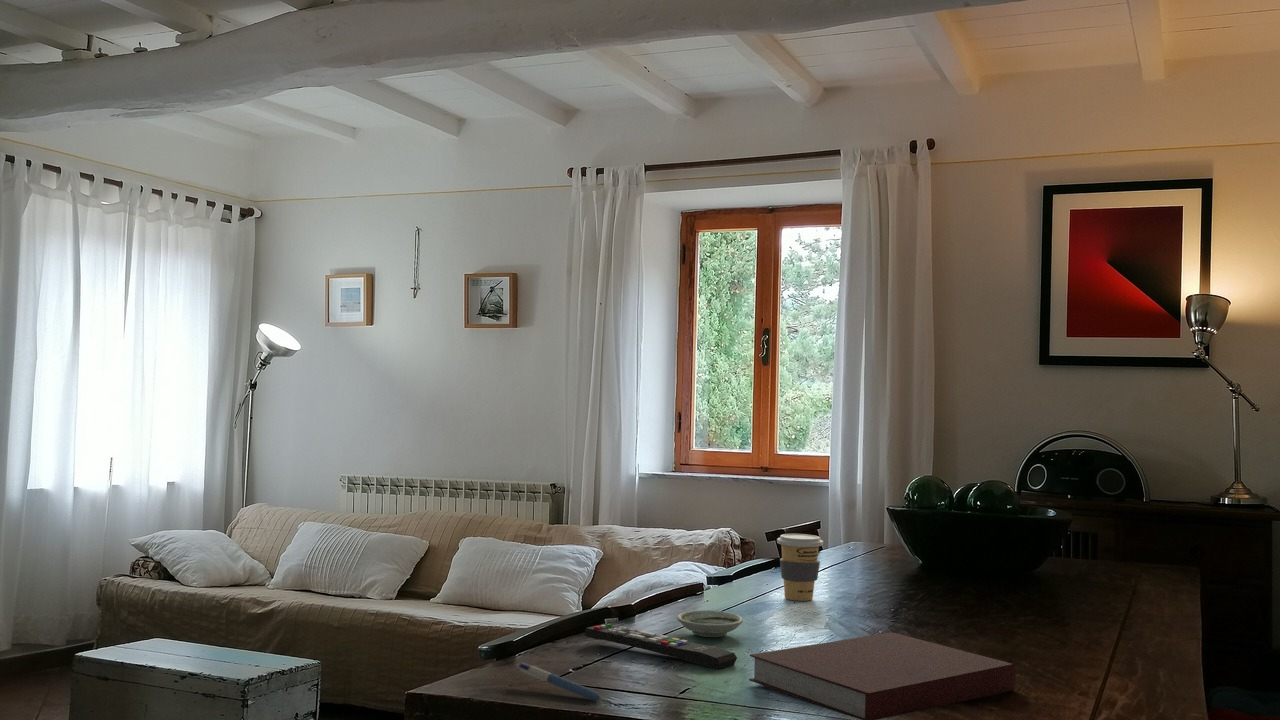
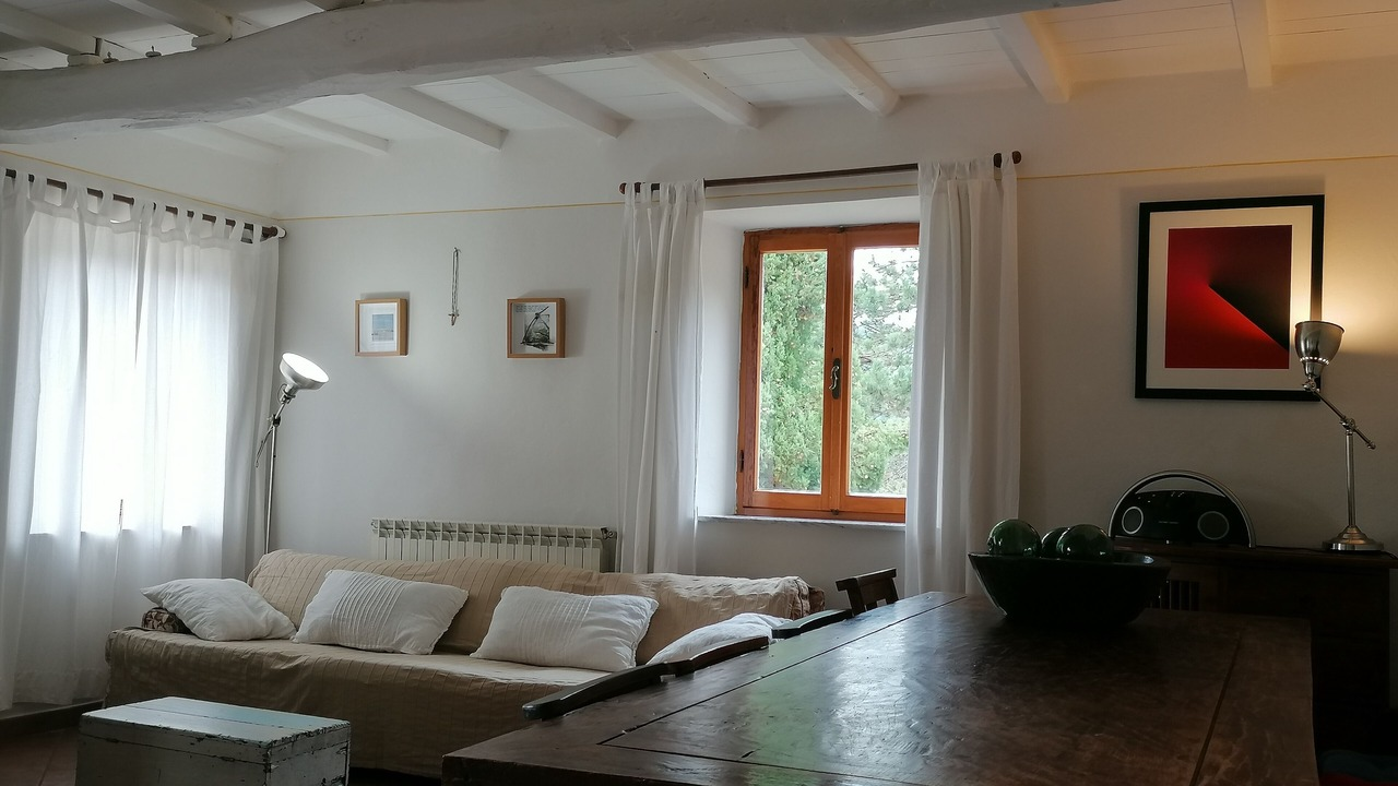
- pen [516,662,603,701]
- notebook [748,631,1016,720]
- remote control [584,623,738,670]
- saucer [676,609,744,638]
- coffee cup [776,533,824,602]
